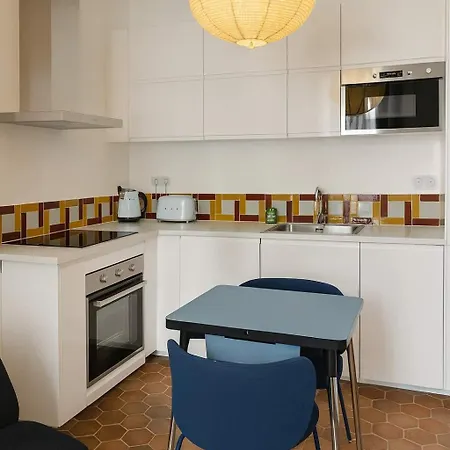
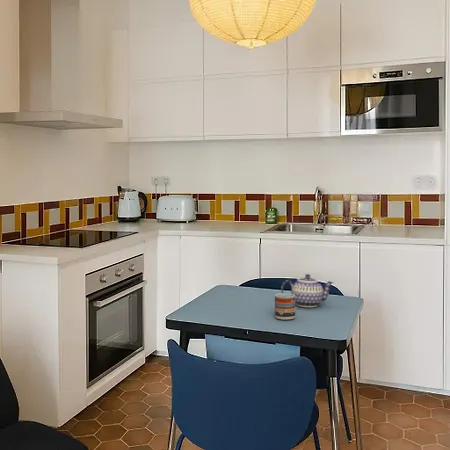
+ teapot [280,273,335,308]
+ cup [274,292,296,321]
